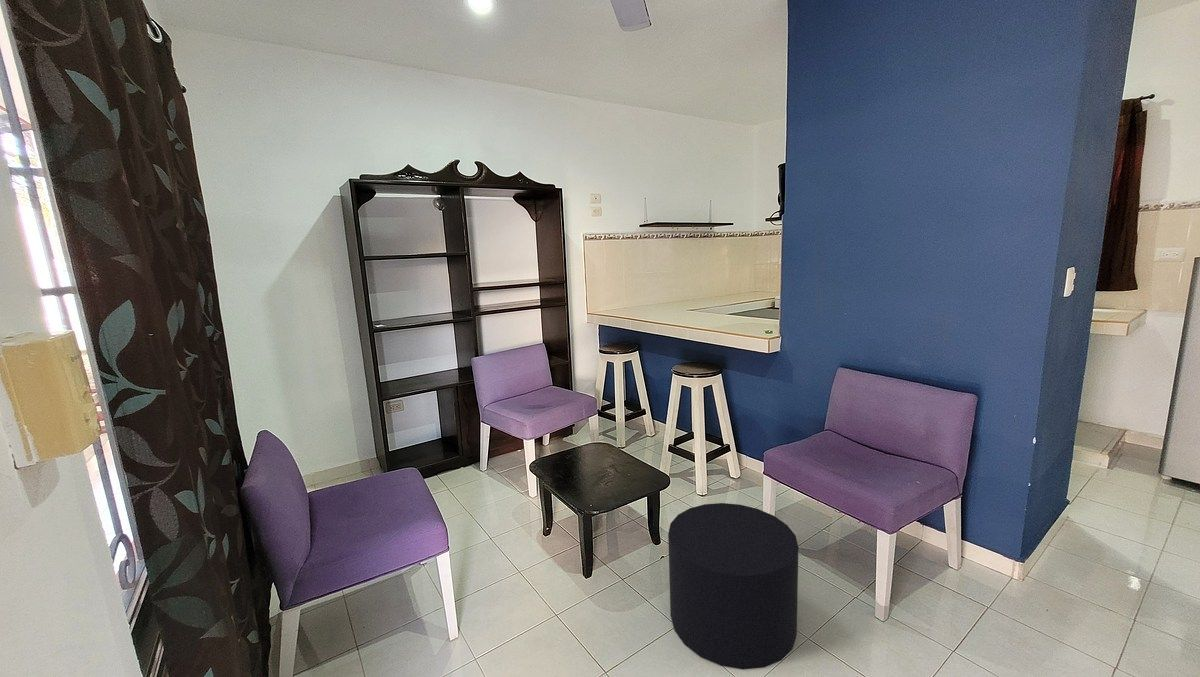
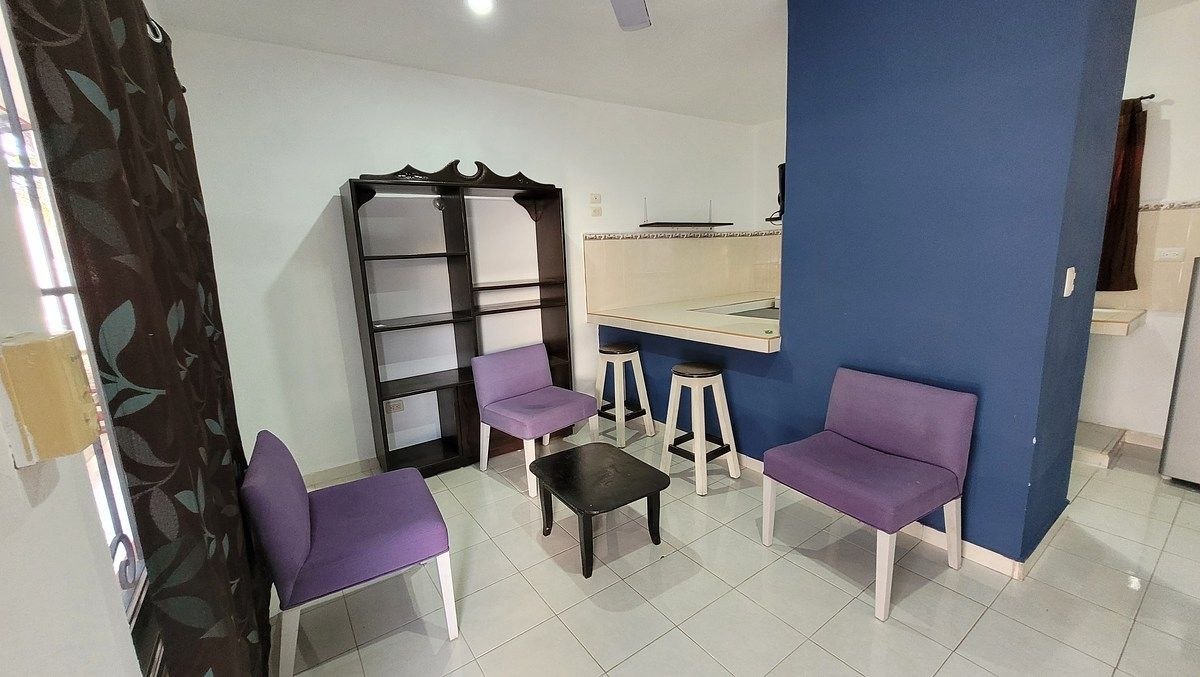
- stool [667,502,800,670]
